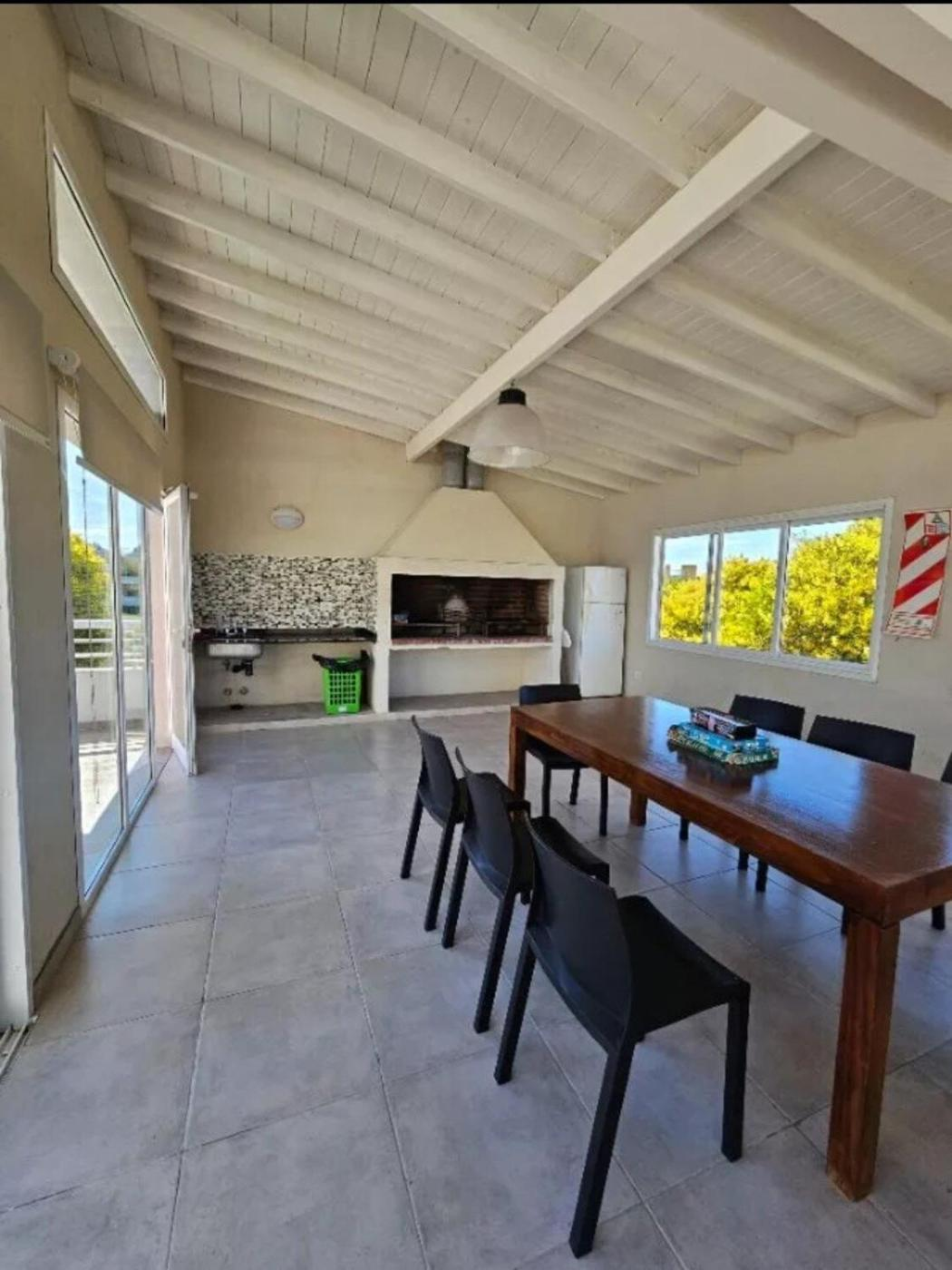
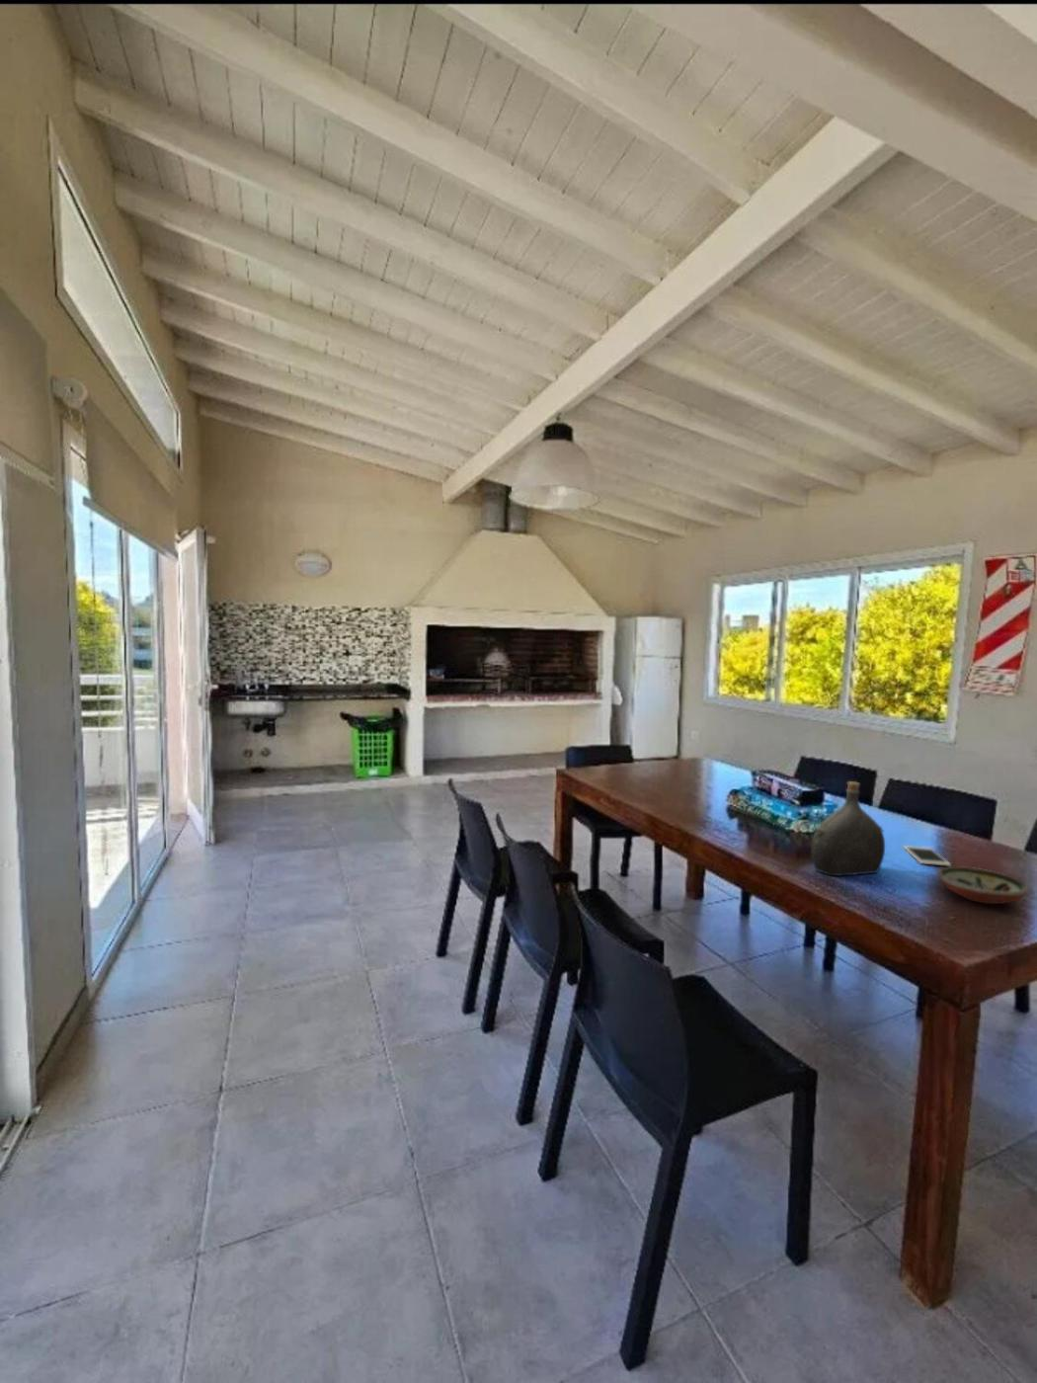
+ water jug [809,781,886,877]
+ cell phone [902,845,952,867]
+ decorative bowl [937,866,1029,905]
